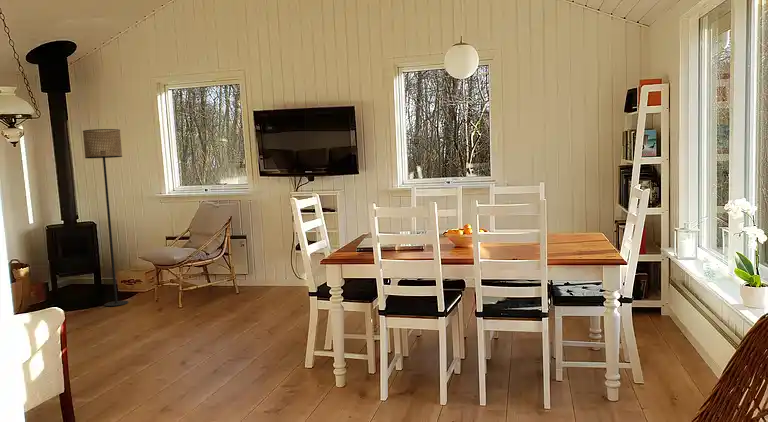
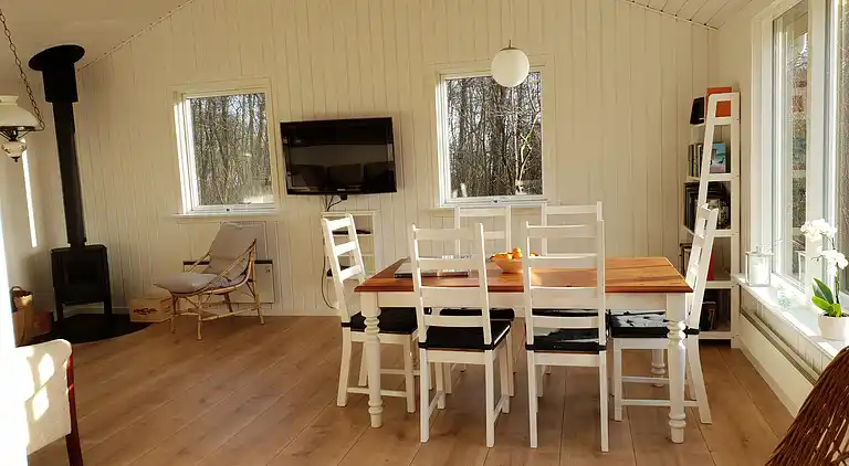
- floor lamp [82,128,129,307]
